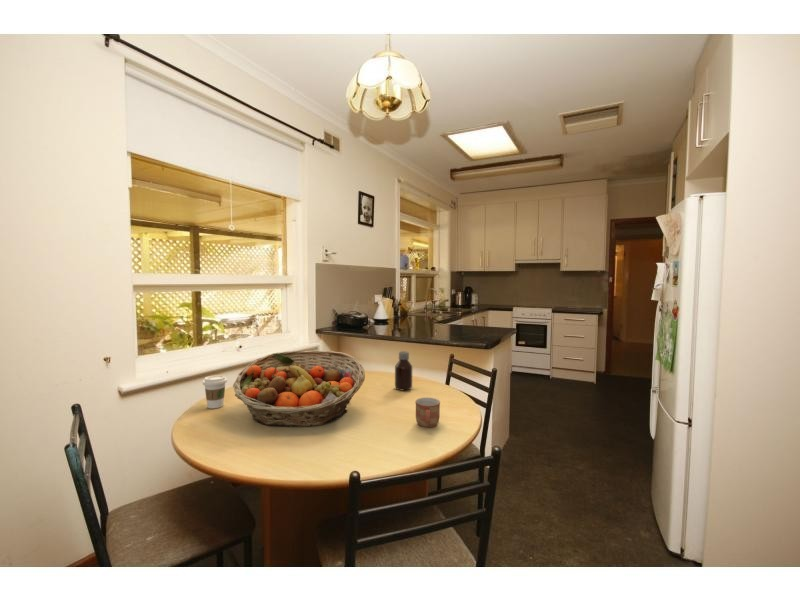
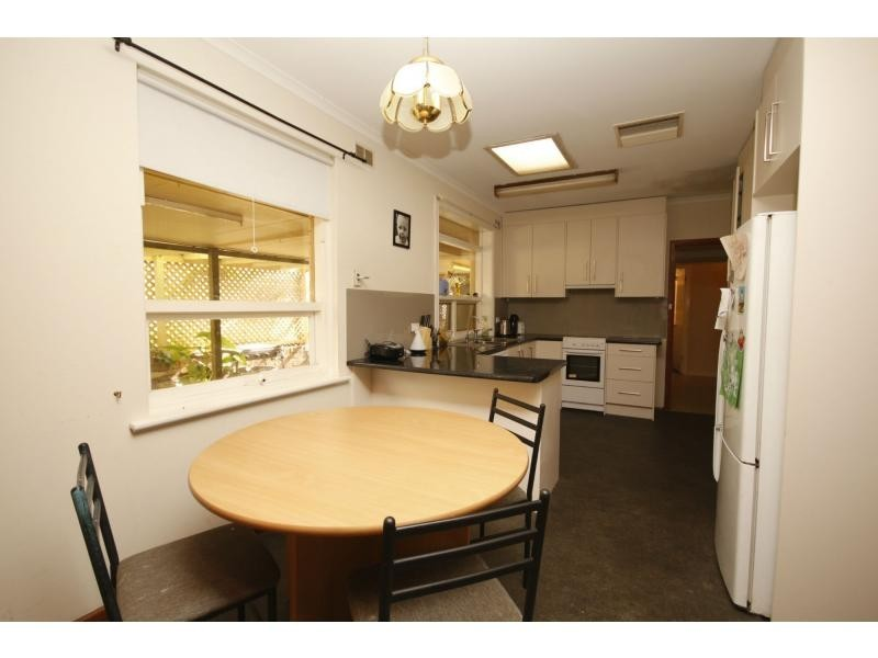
- fruit basket [232,350,366,428]
- bottle [394,350,413,391]
- mug [414,396,441,428]
- coffee cup [202,374,228,409]
